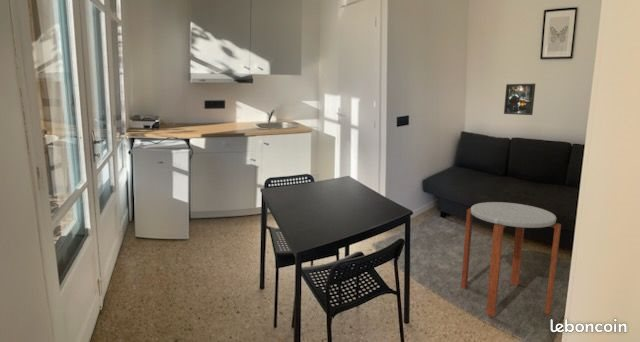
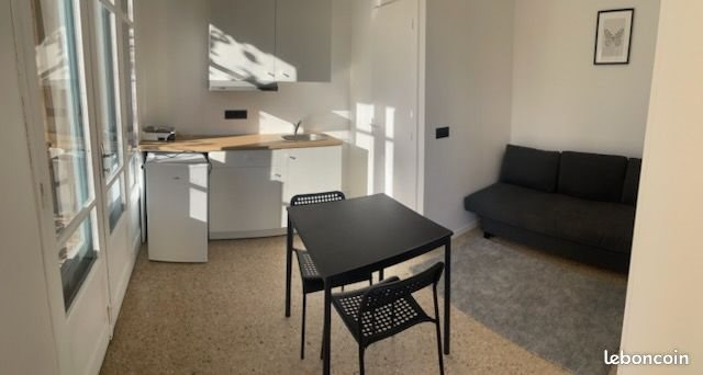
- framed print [503,83,536,116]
- side table [460,201,562,318]
